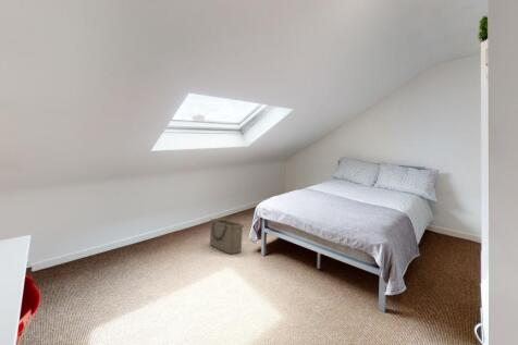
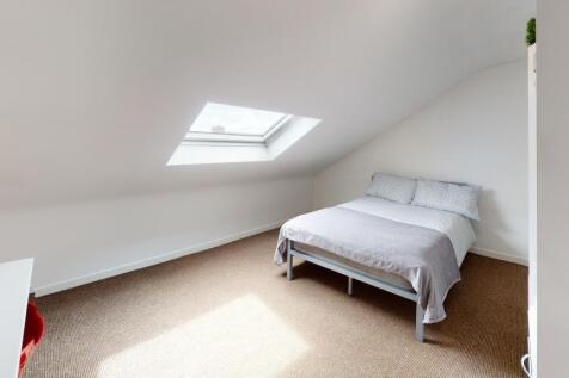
- basket [209,218,245,255]
